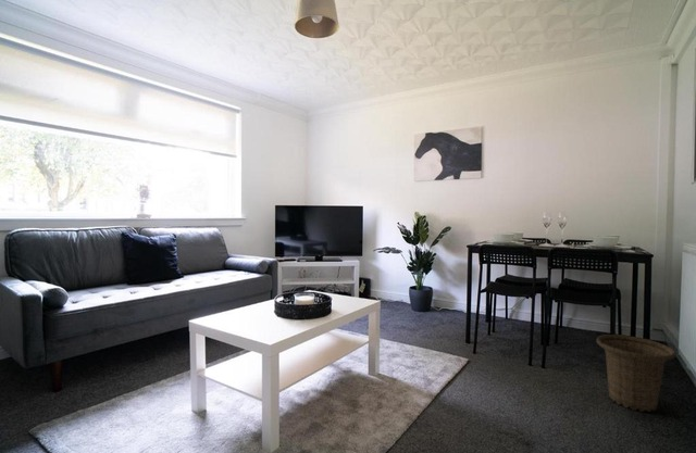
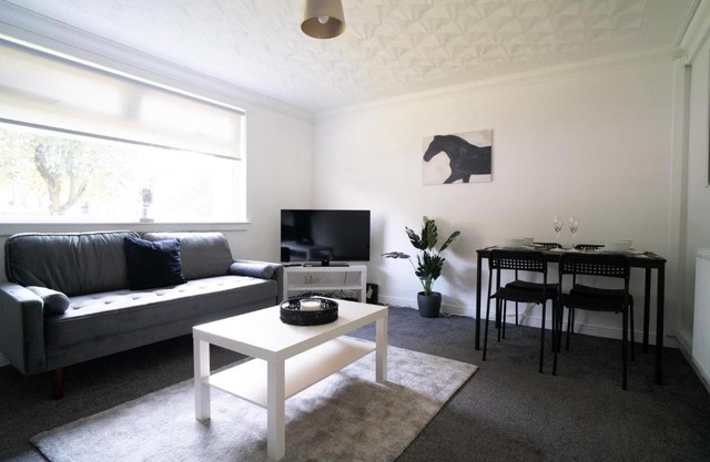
- basket [596,334,676,413]
